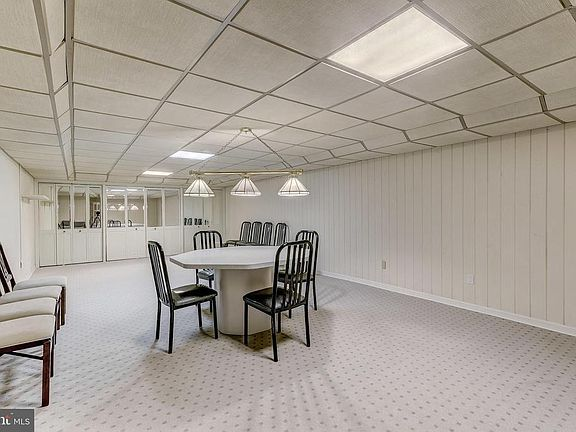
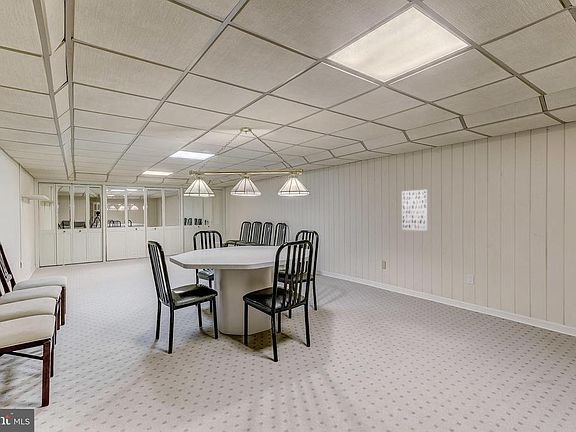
+ wall art [401,189,429,232]
